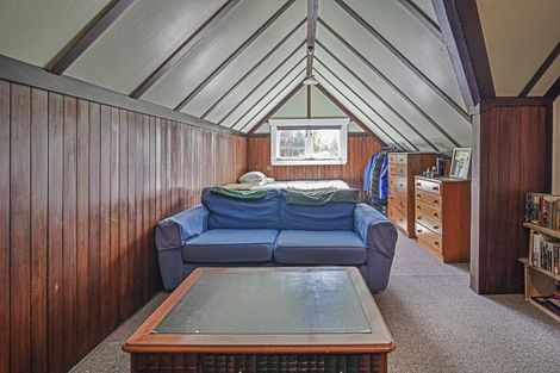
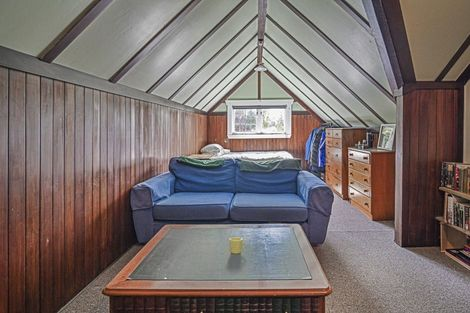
+ cup [228,236,247,255]
